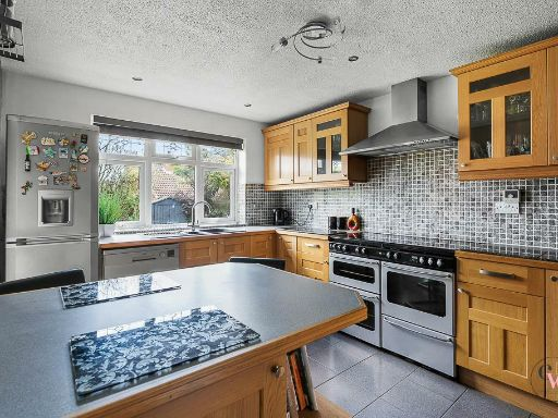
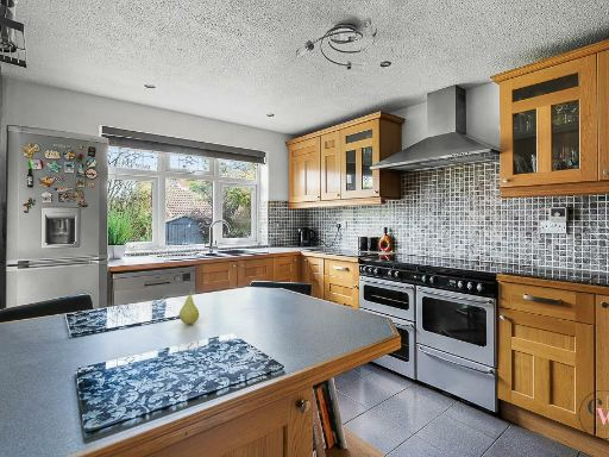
+ fruit [178,288,200,325]
